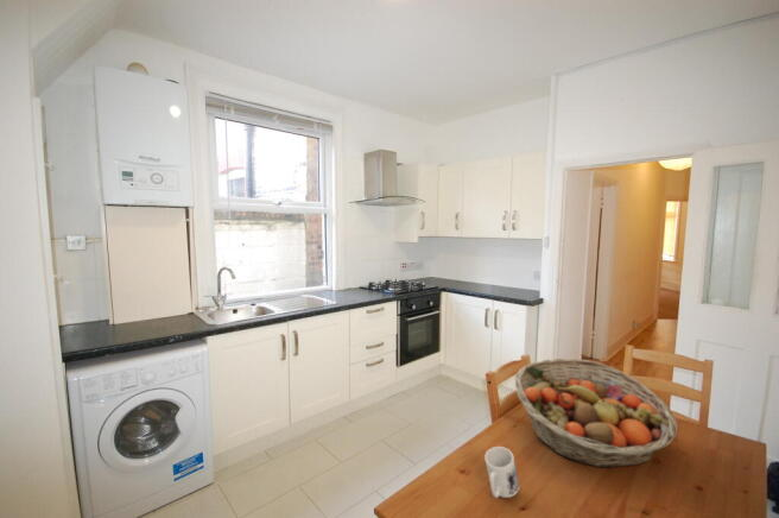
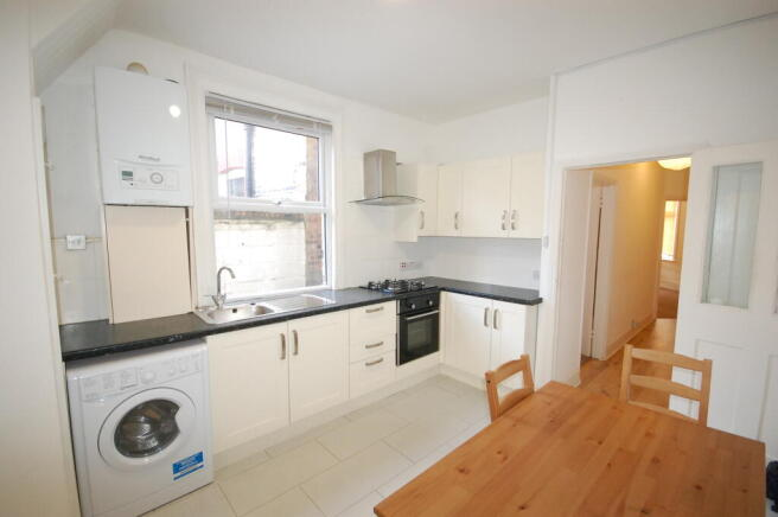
- mug [483,446,520,499]
- fruit basket [513,358,679,469]
